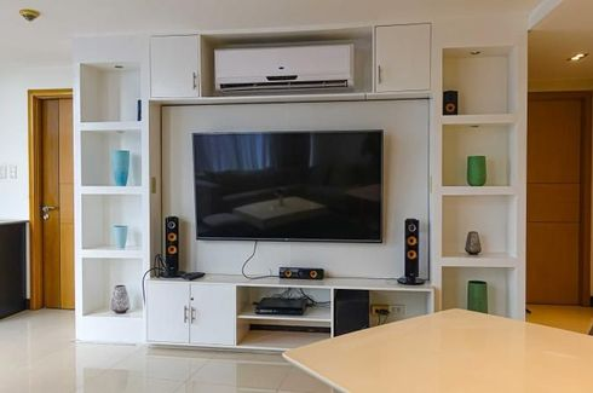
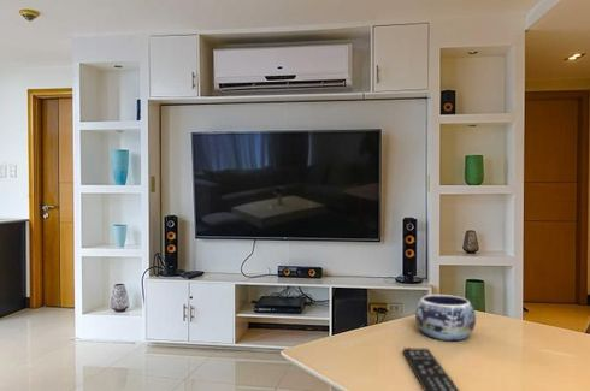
+ decorative bowl [414,294,477,342]
+ remote control [402,346,460,391]
